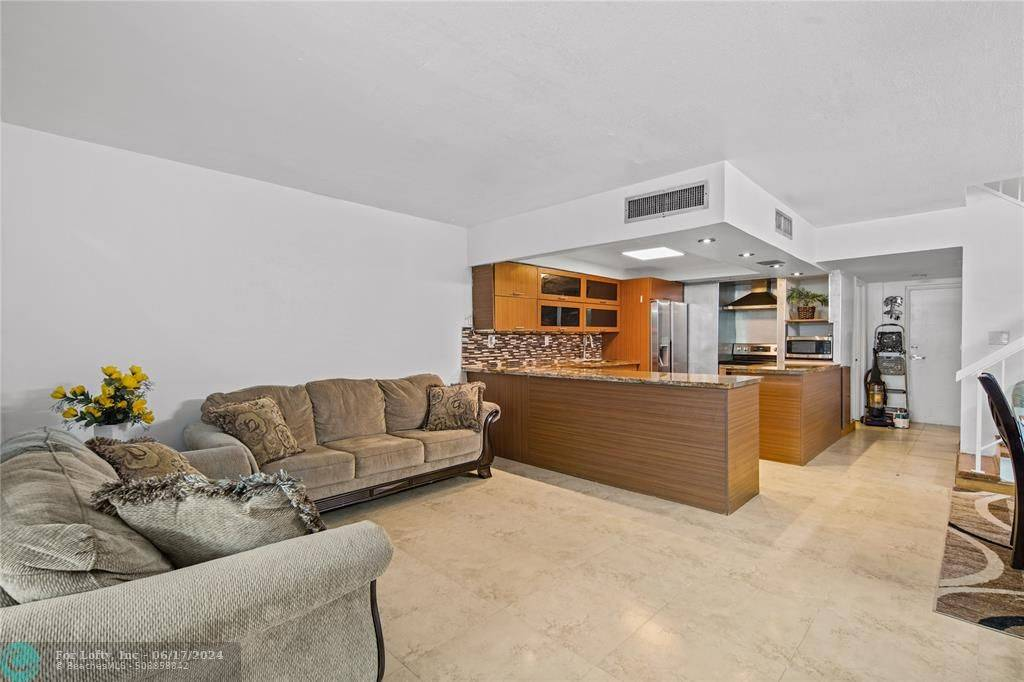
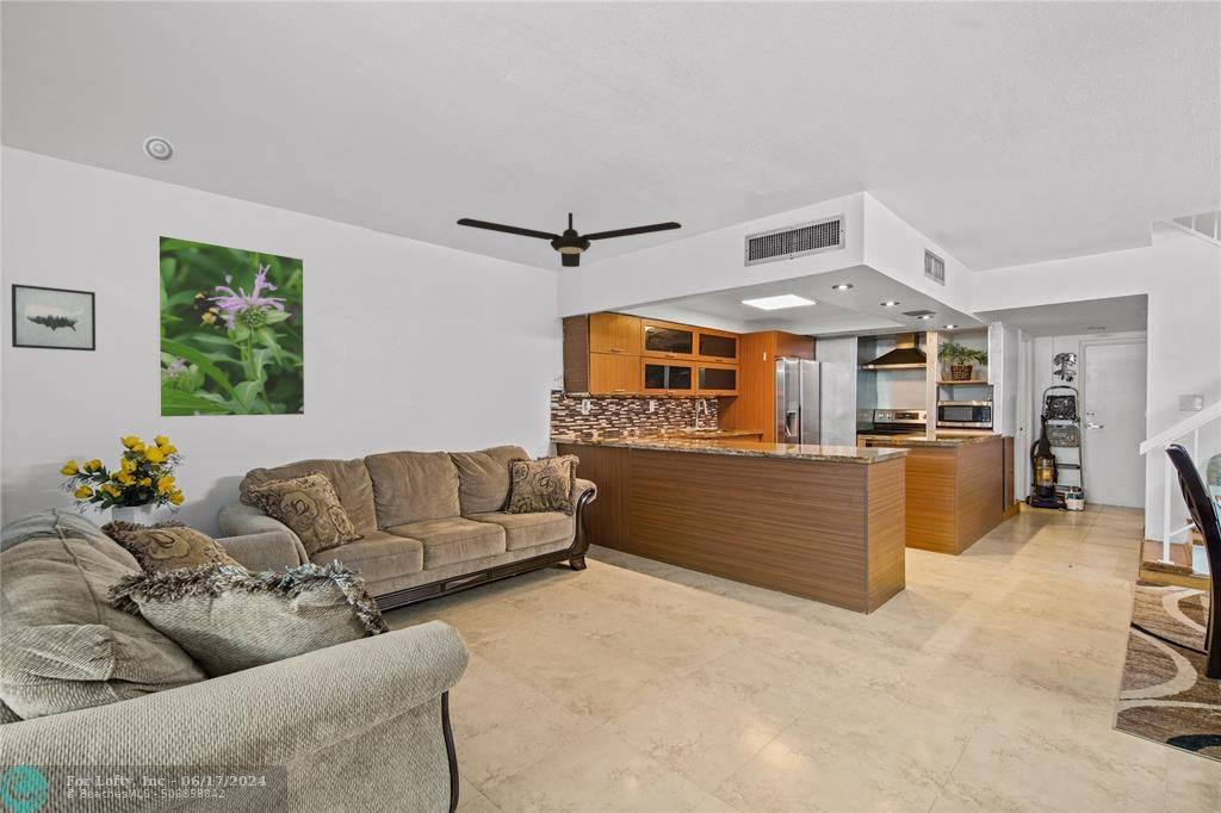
+ smoke detector [142,135,176,165]
+ ceiling fan [455,211,683,268]
+ wall art [11,283,97,353]
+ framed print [156,234,306,418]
